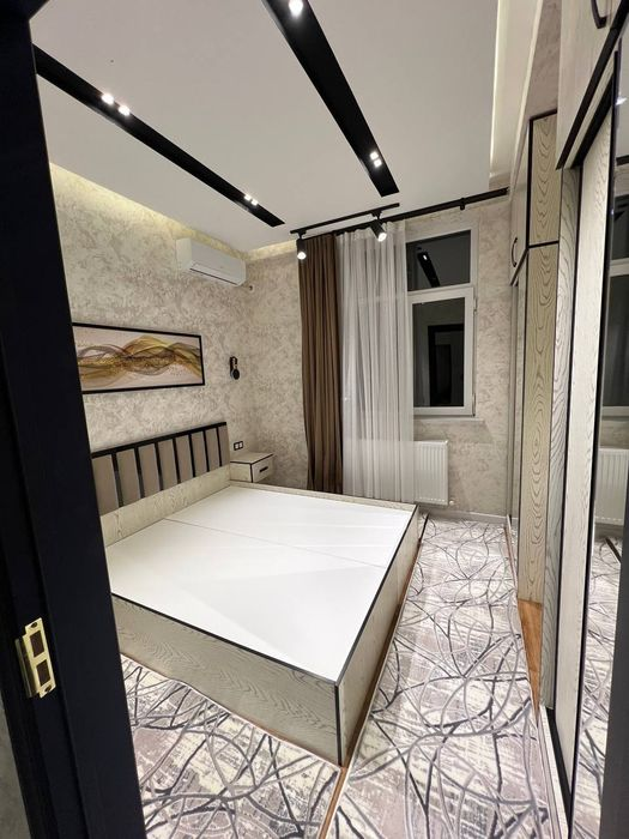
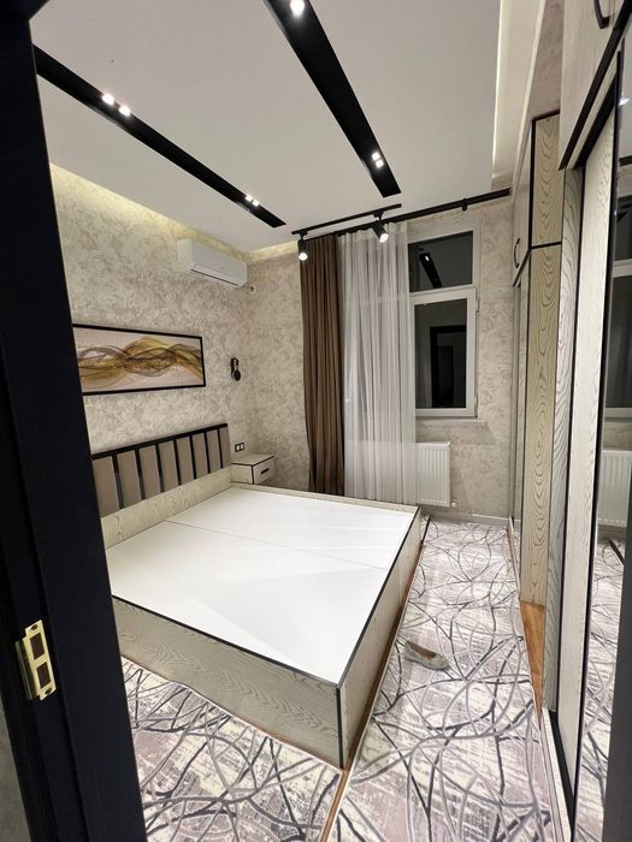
+ shoe [402,639,450,670]
